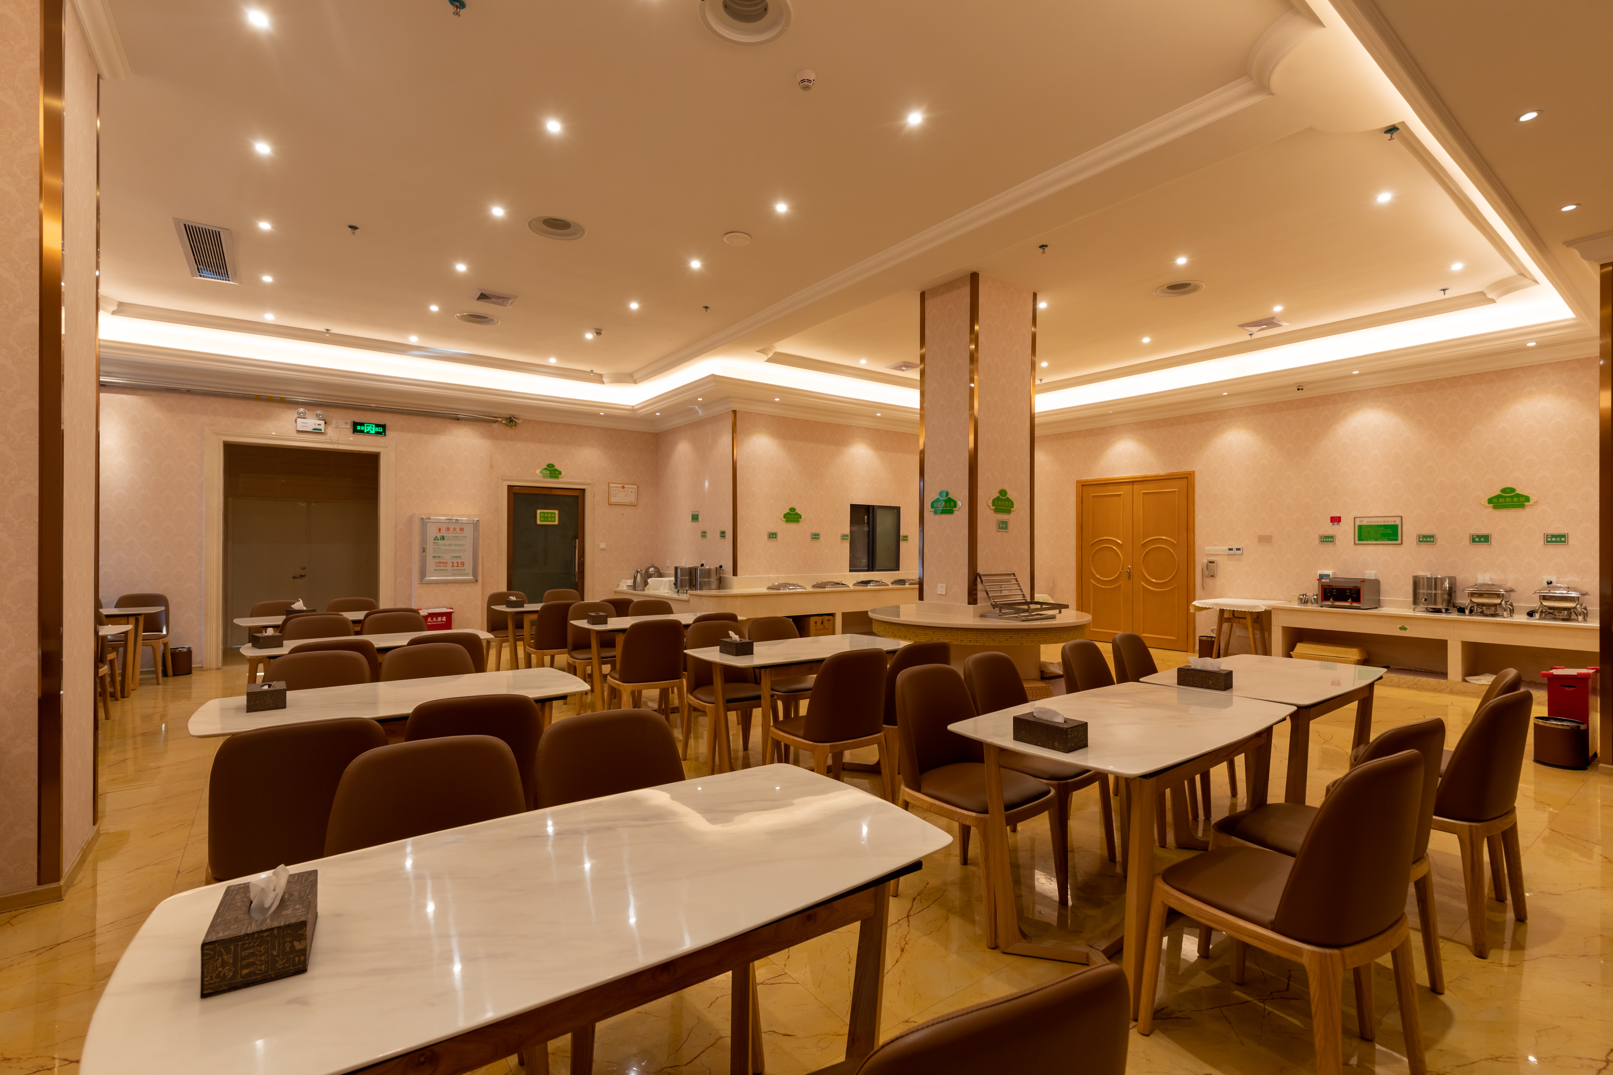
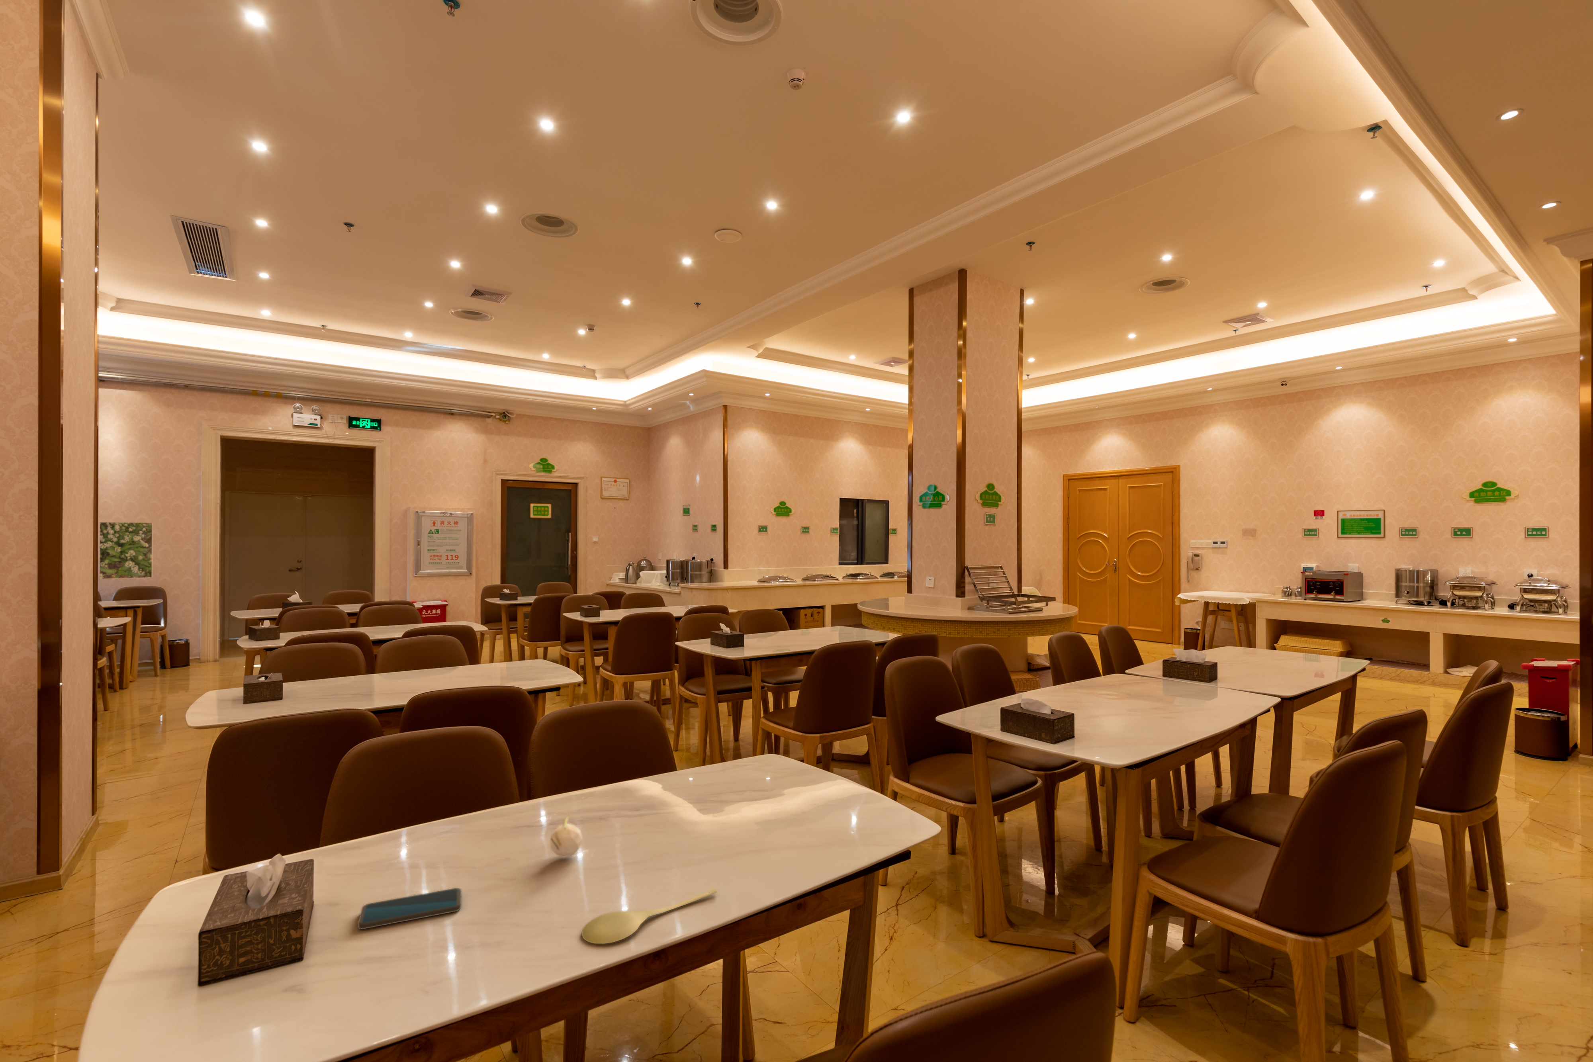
+ spoon [581,889,717,945]
+ fruit [550,813,583,858]
+ smartphone [358,888,462,929]
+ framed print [100,522,153,580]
